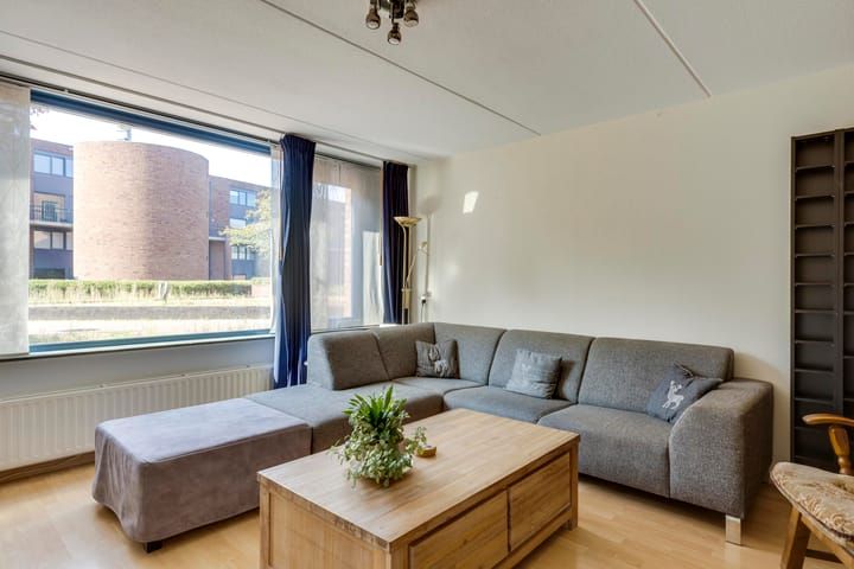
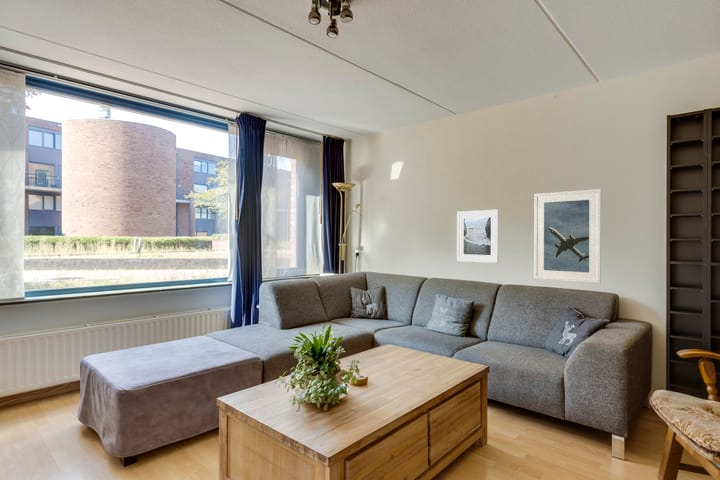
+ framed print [456,208,500,264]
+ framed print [533,188,602,284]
